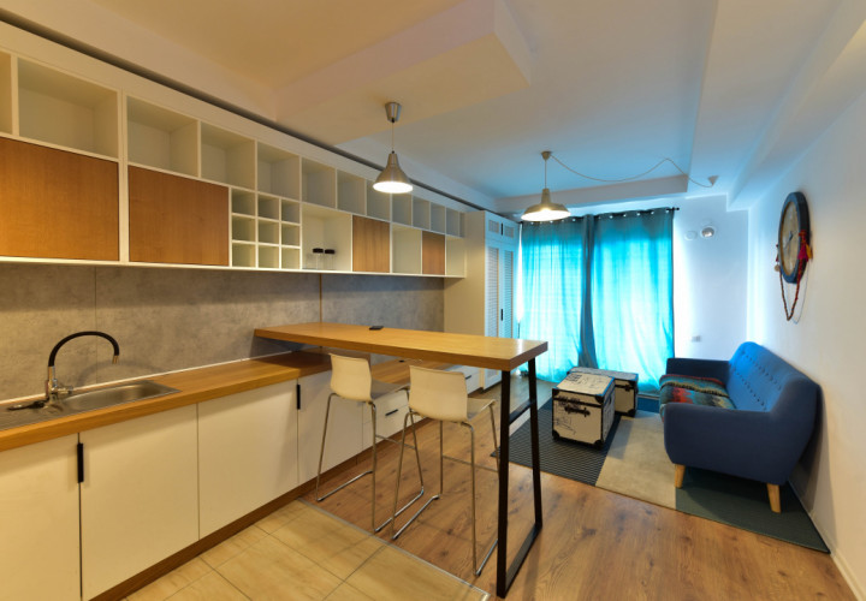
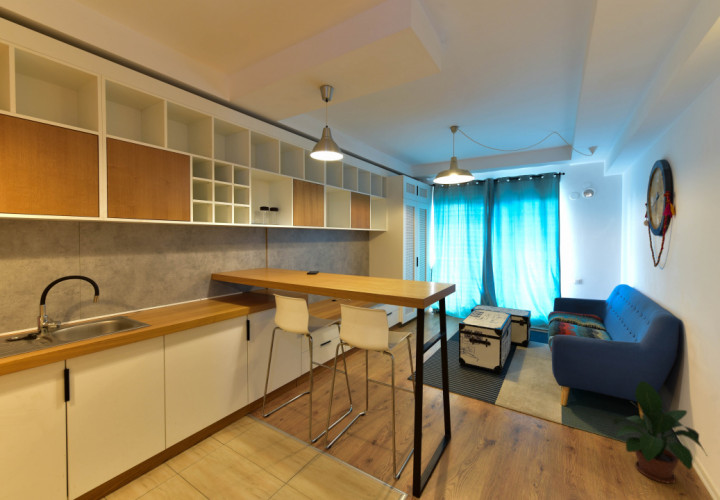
+ potted plant [613,380,709,484]
